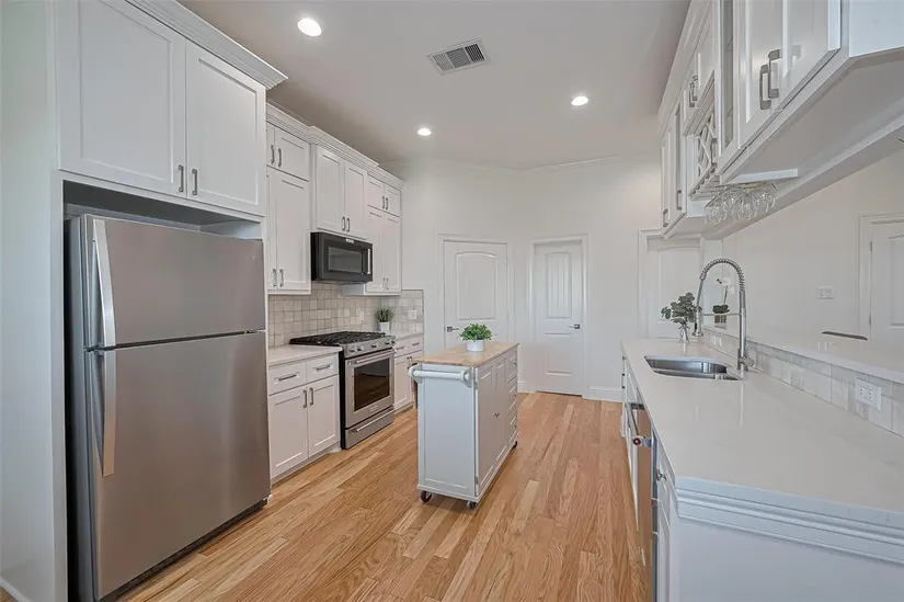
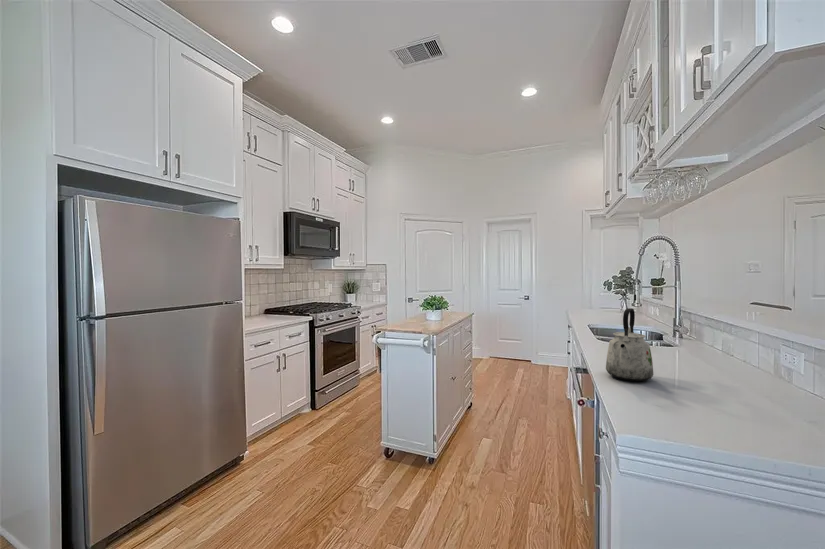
+ kettle [605,307,654,382]
